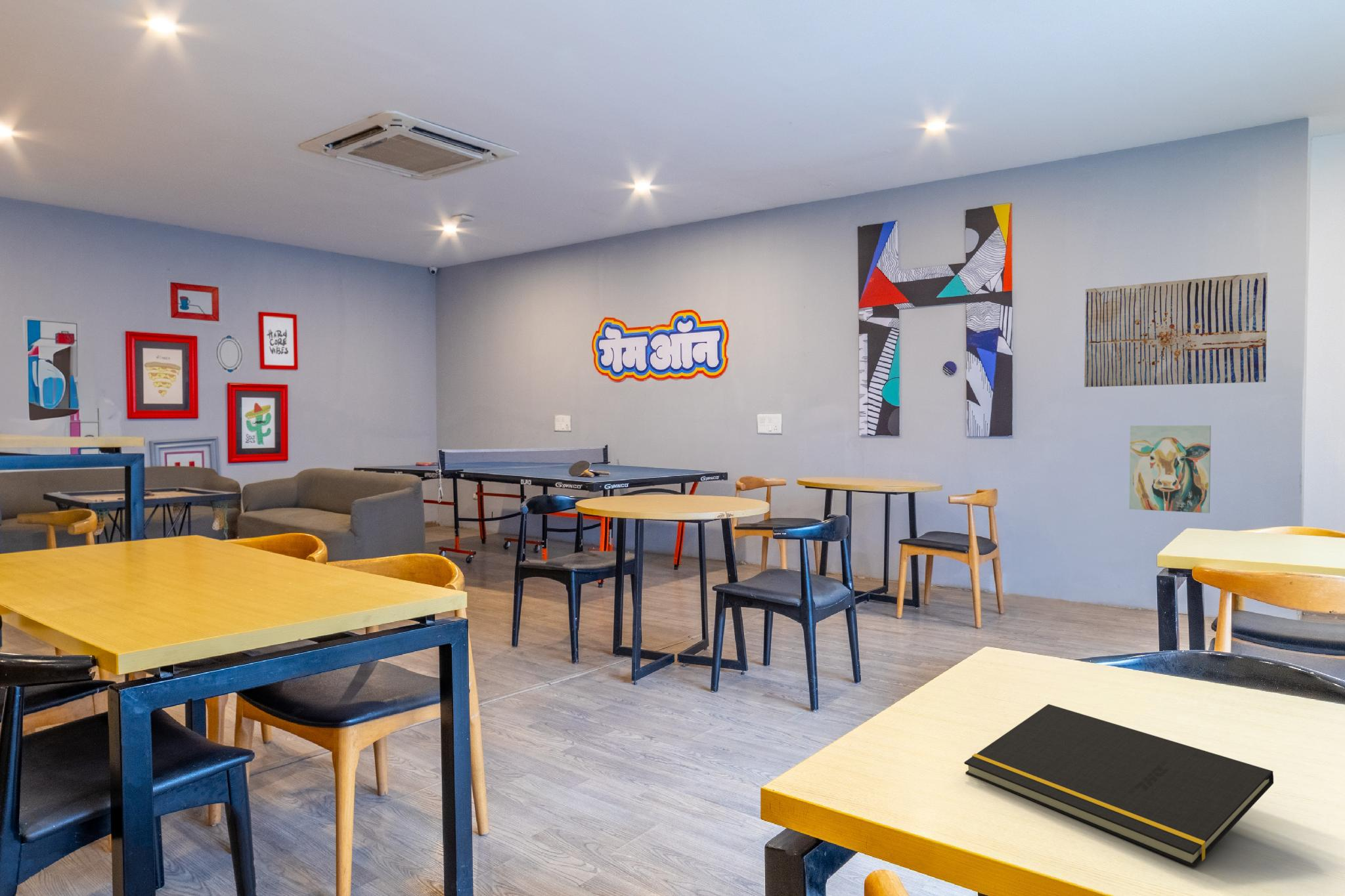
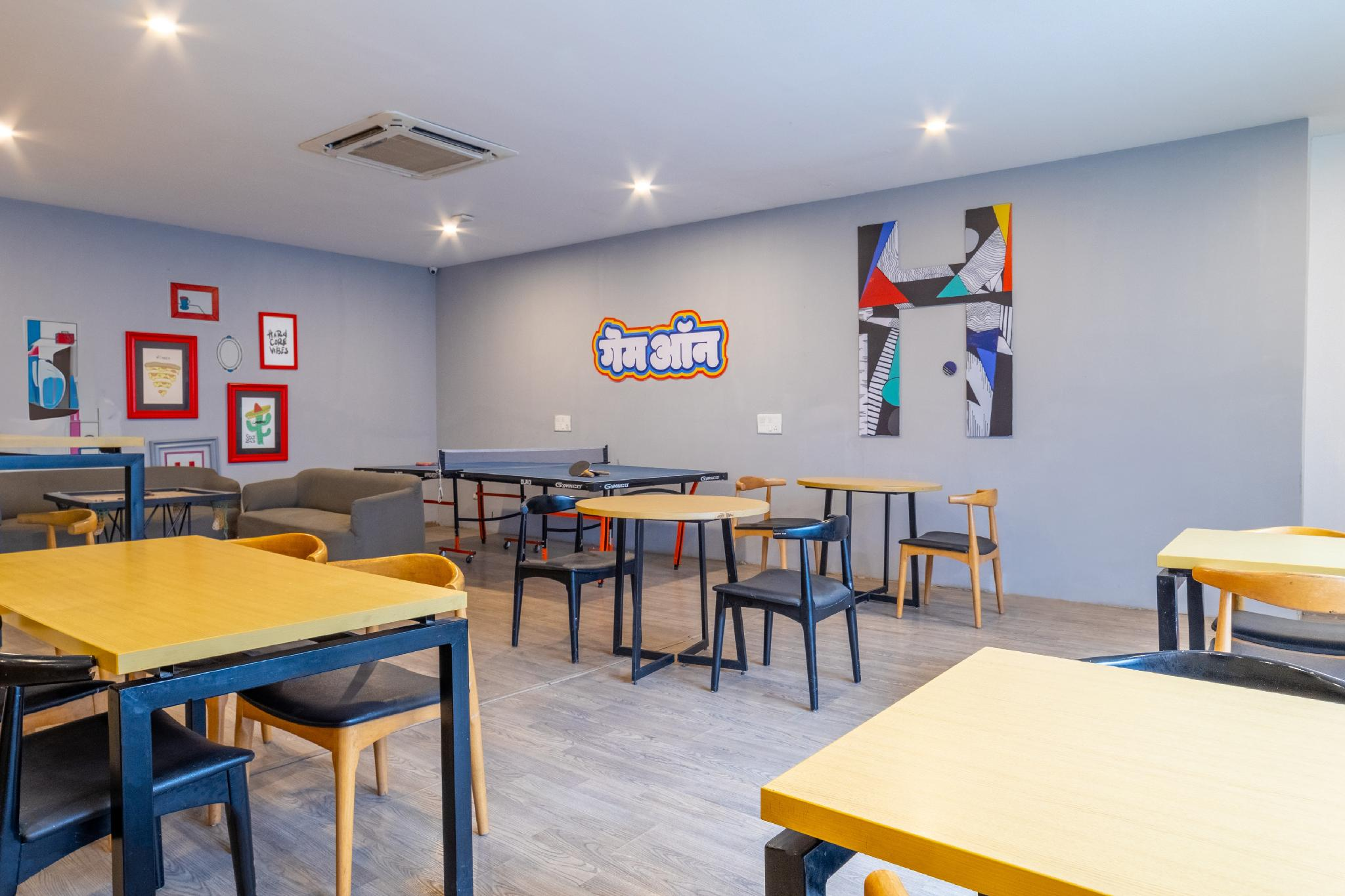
- wall art [1084,272,1268,388]
- notepad [963,704,1274,868]
- wall art [1128,425,1212,514]
